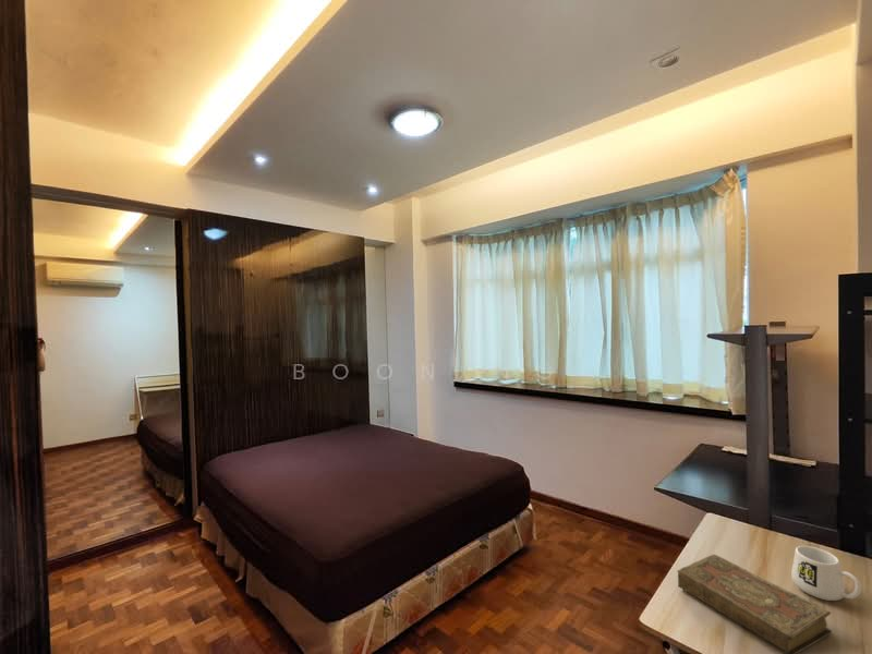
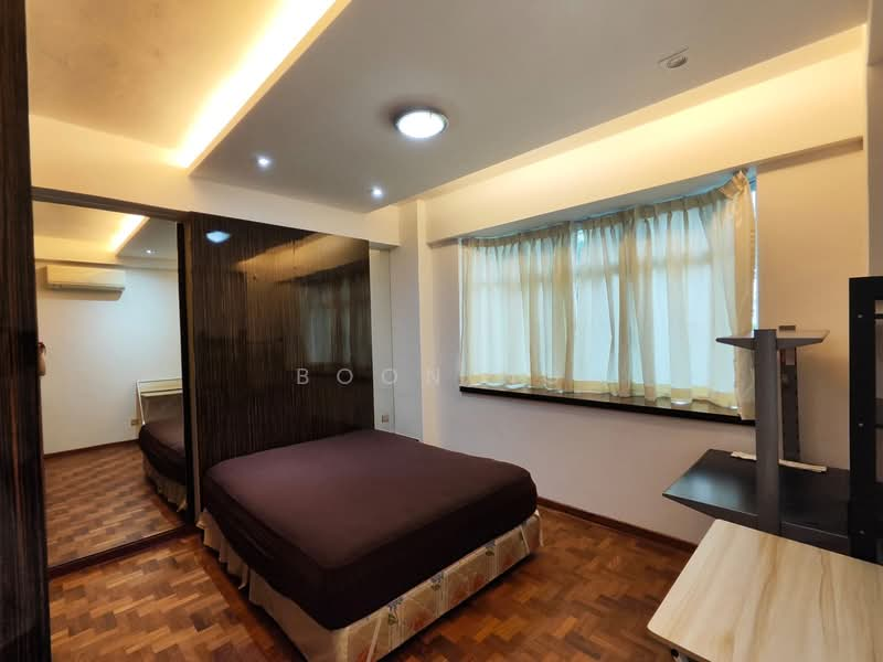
- mug [790,545,862,602]
- book [676,554,834,654]
